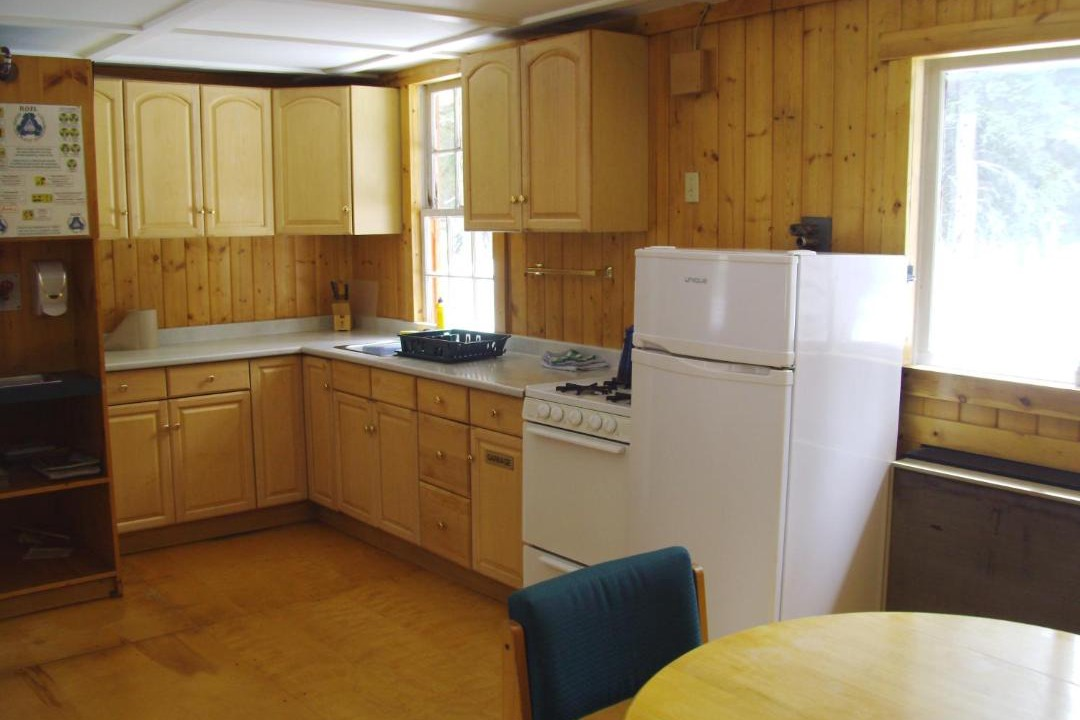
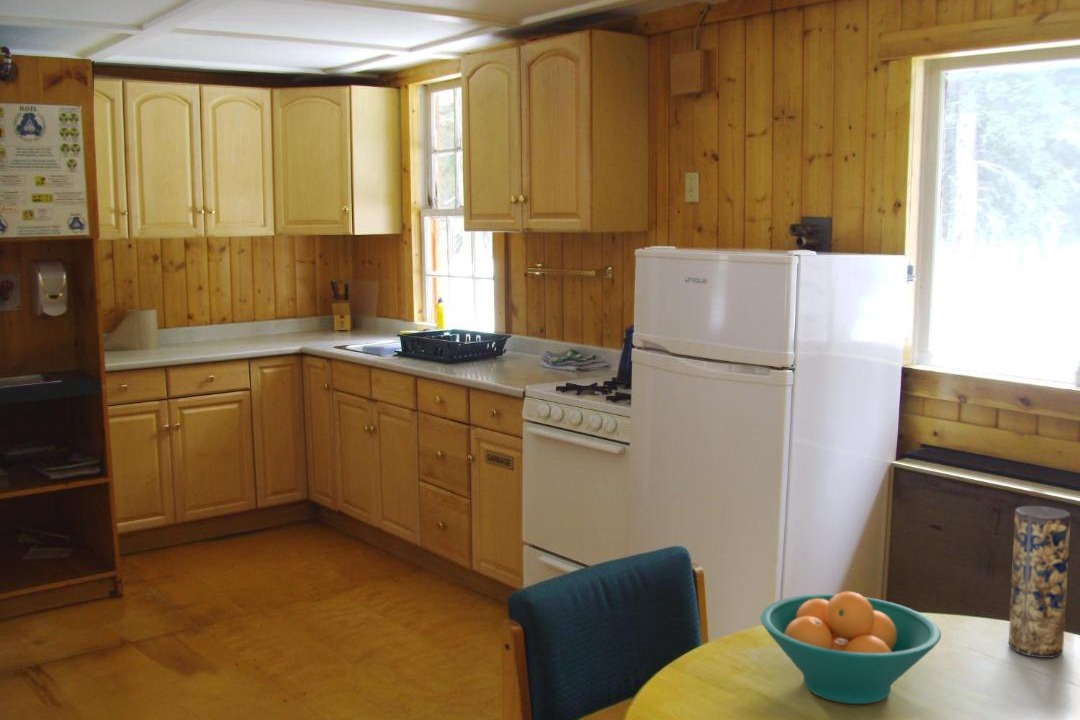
+ vase [1008,505,1071,659]
+ fruit bowl [760,590,942,705]
